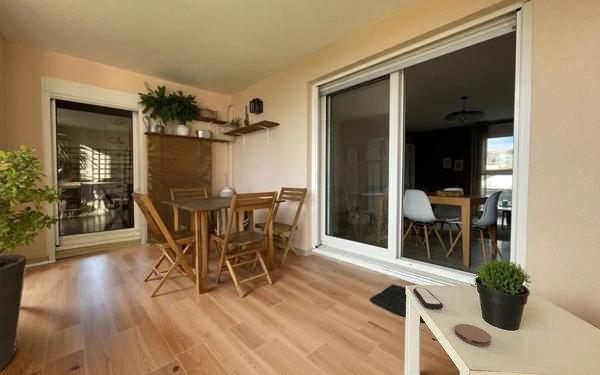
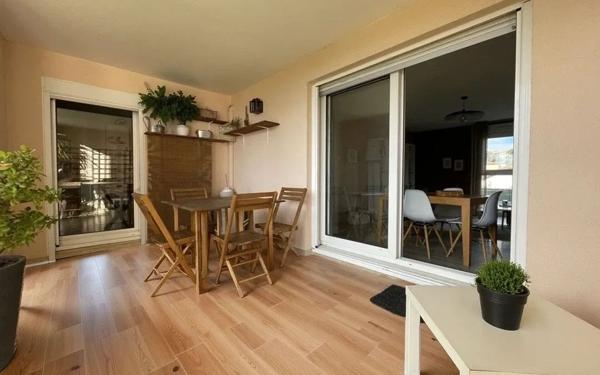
- remote control [412,287,444,310]
- coaster [454,323,492,347]
